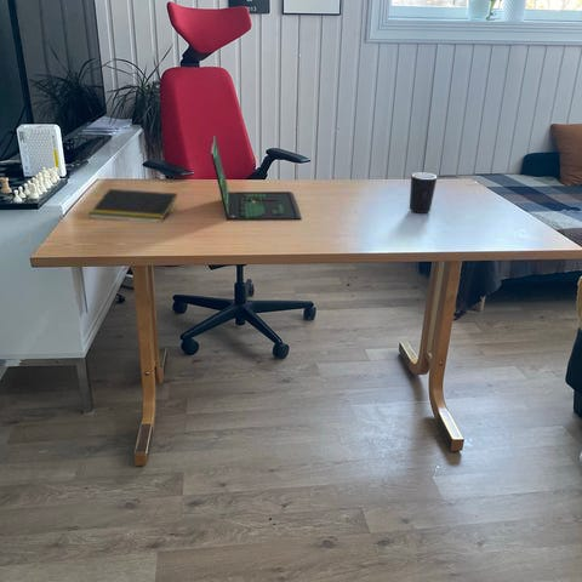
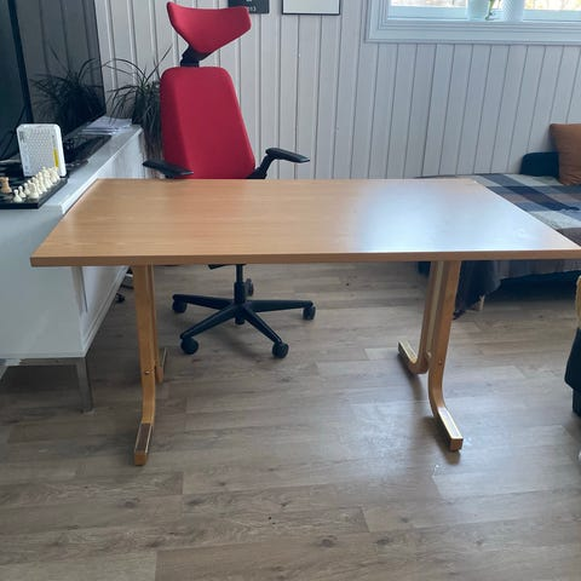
- notepad [87,188,178,223]
- laptop [210,135,303,222]
- mug [409,171,438,215]
